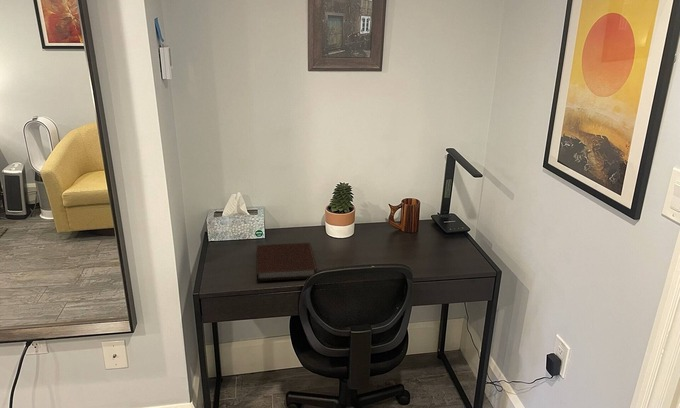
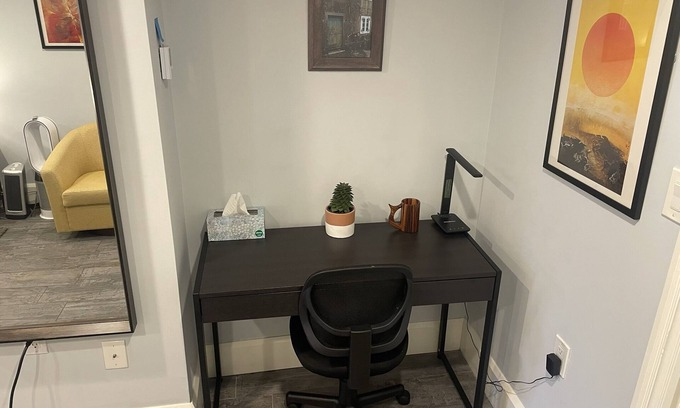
- notebook [256,242,318,282]
